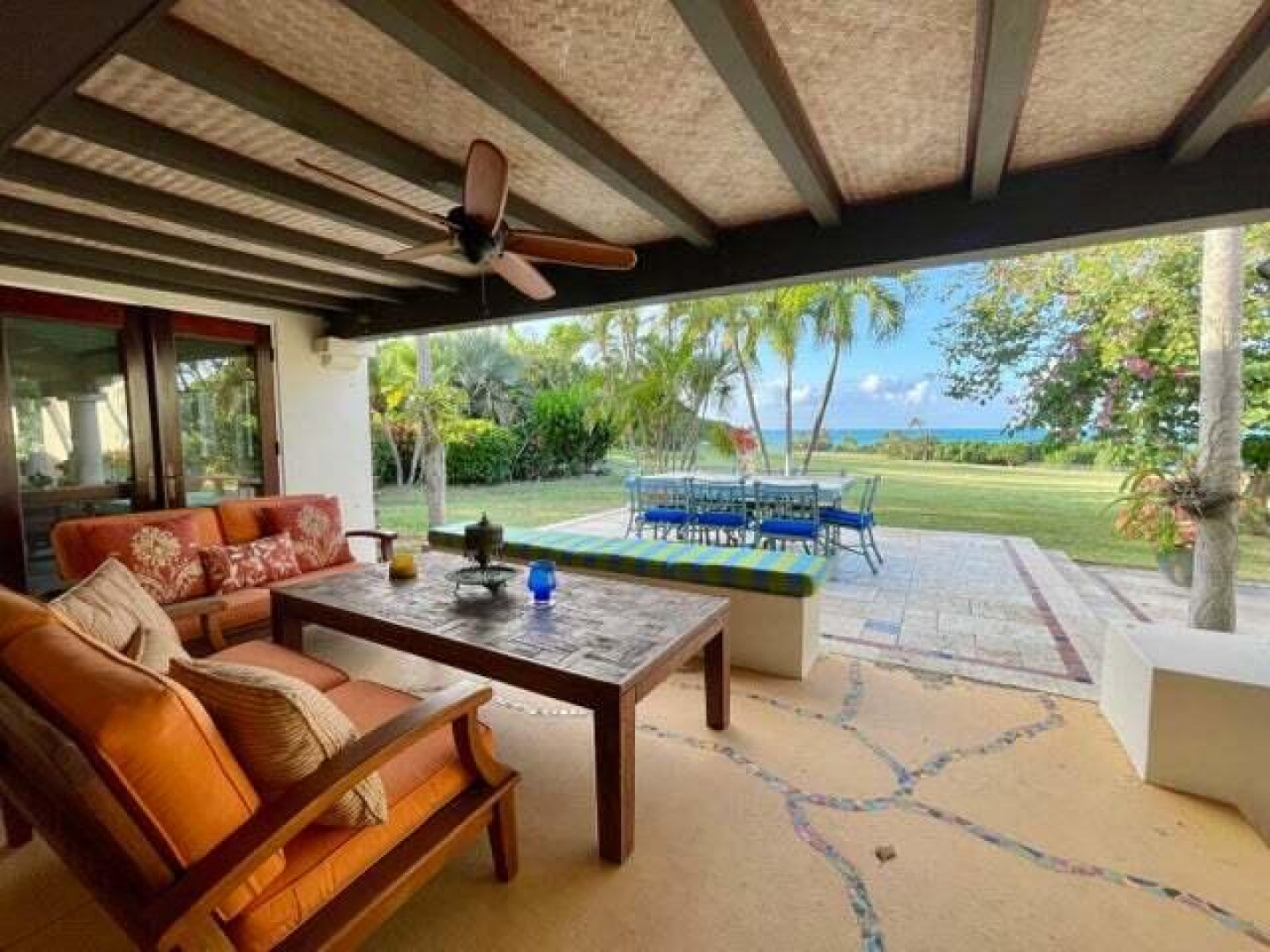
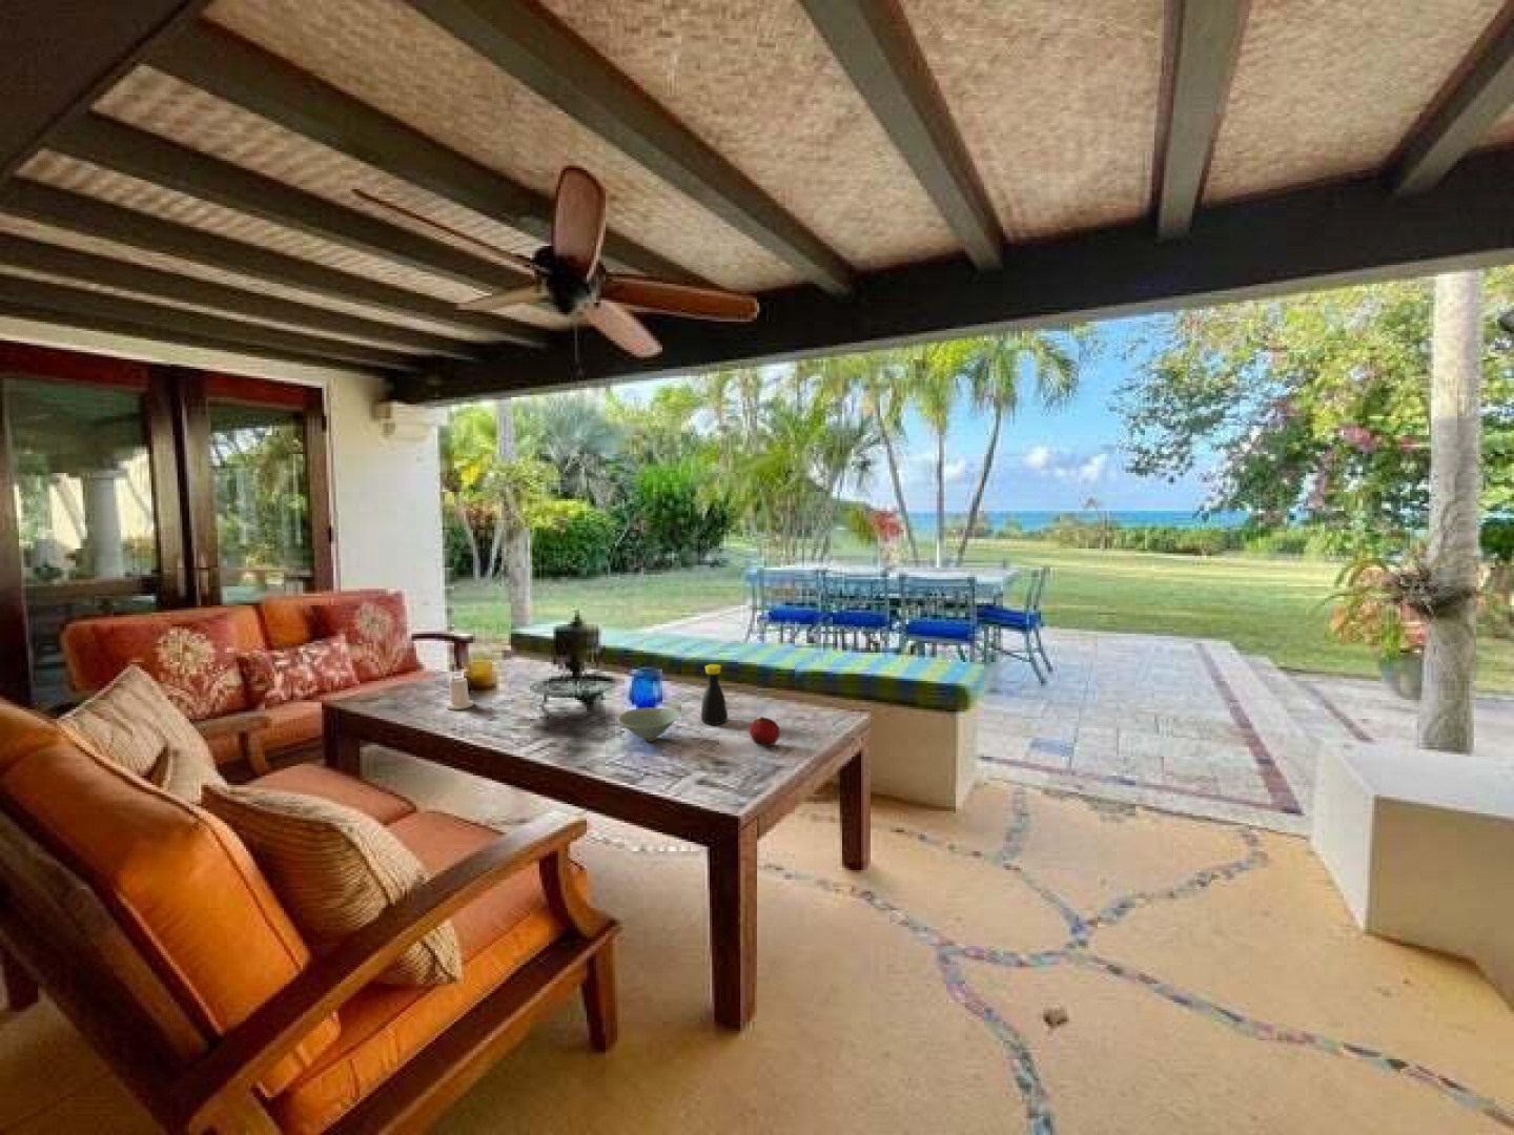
+ fruit [749,715,781,749]
+ bowl [618,706,681,742]
+ bottle [700,663,728,725]
+ candle [446,676,474,711]
